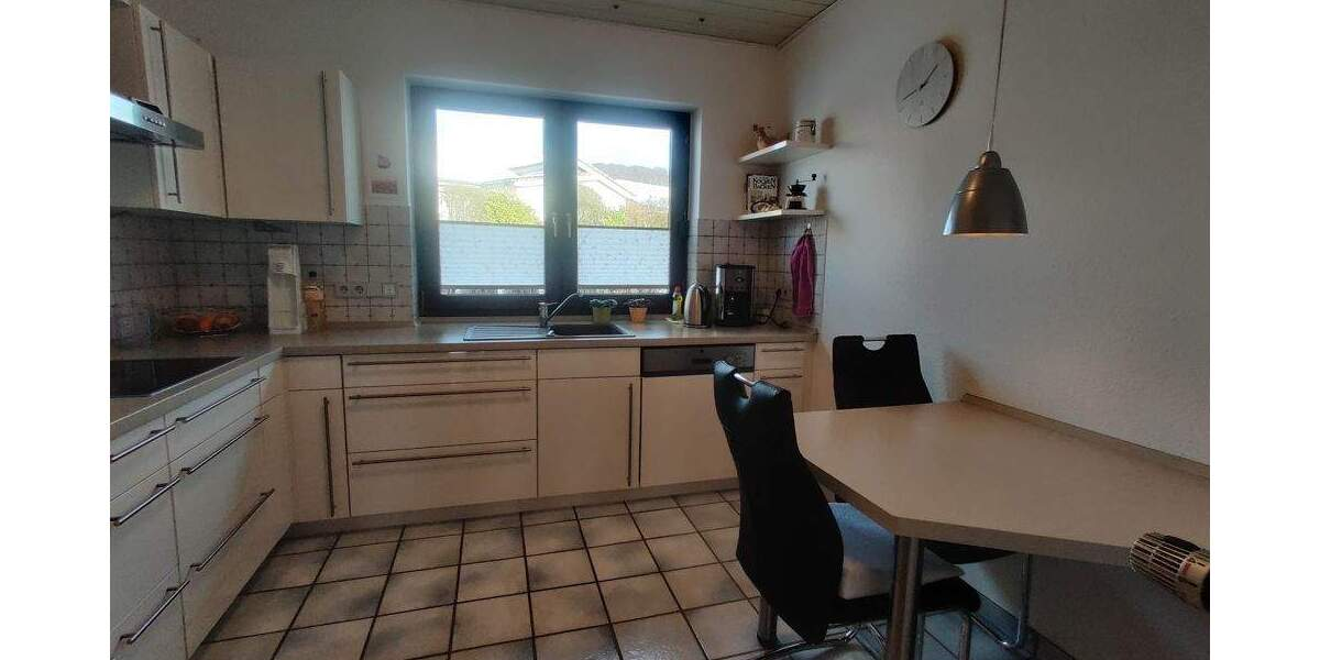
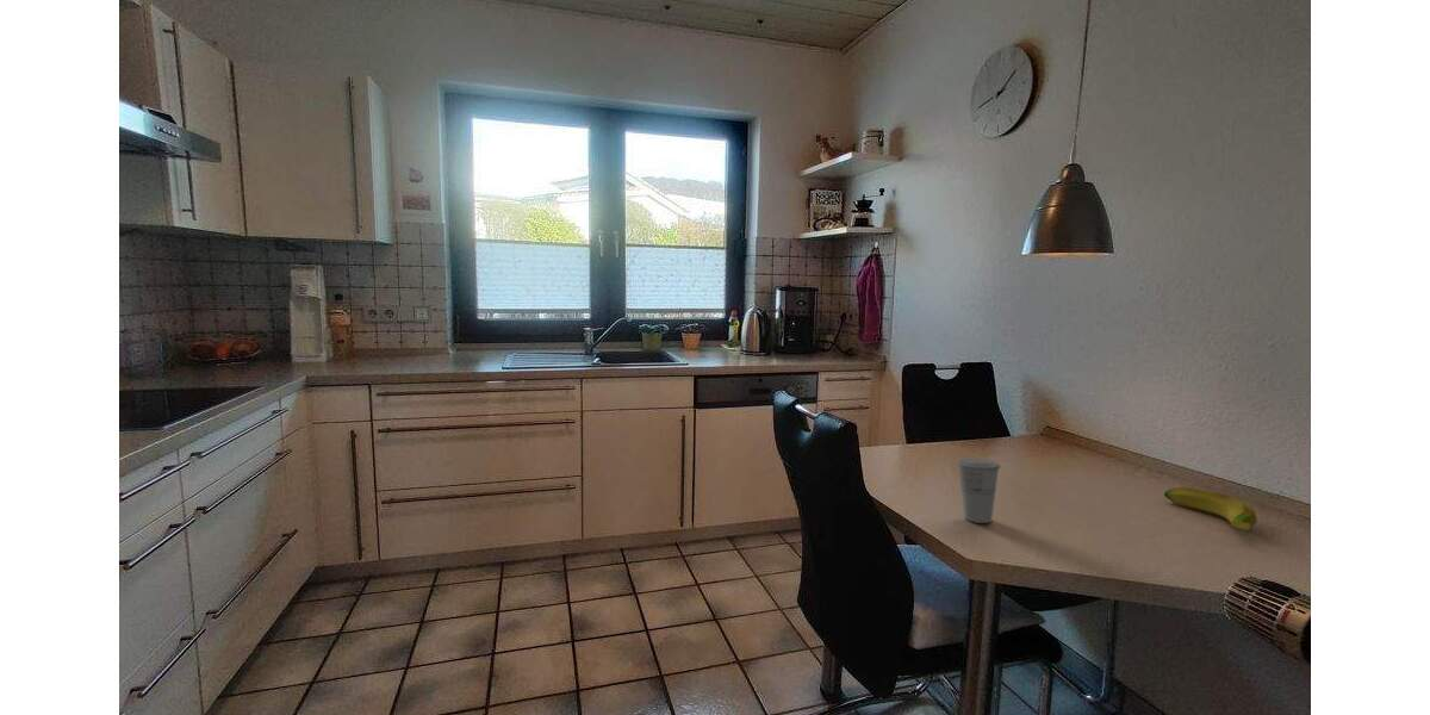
+ cup [956,458,1001,524]
+ banana [1163,486,1258,531]
